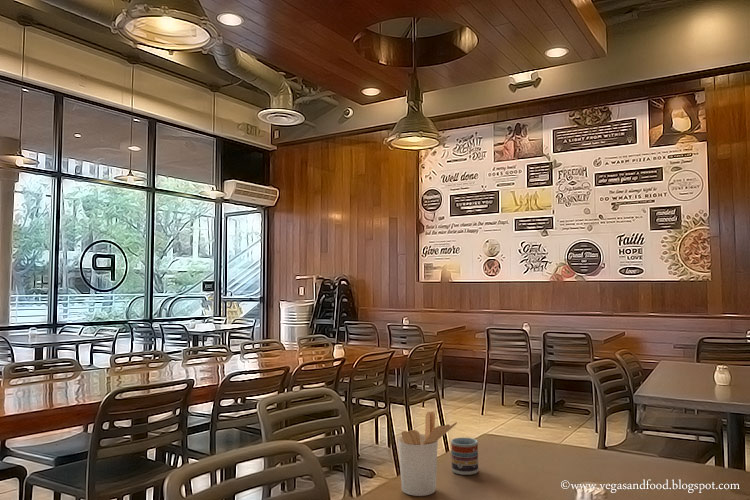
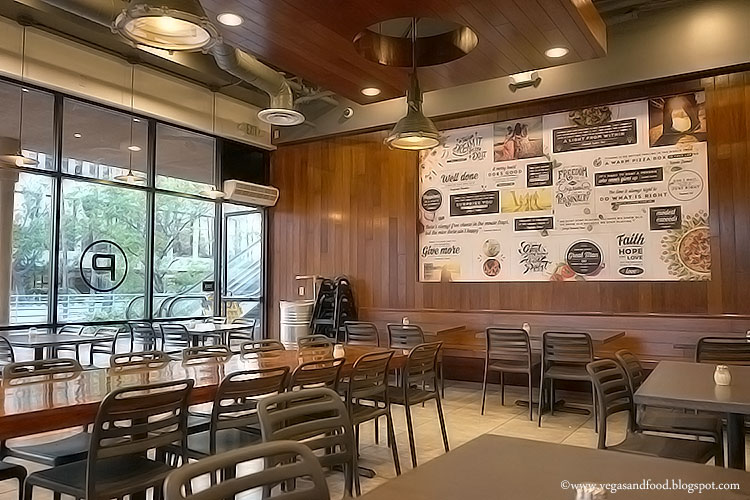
- utensil holder [397,410,458,497]
- cup [450,437,479,476]
